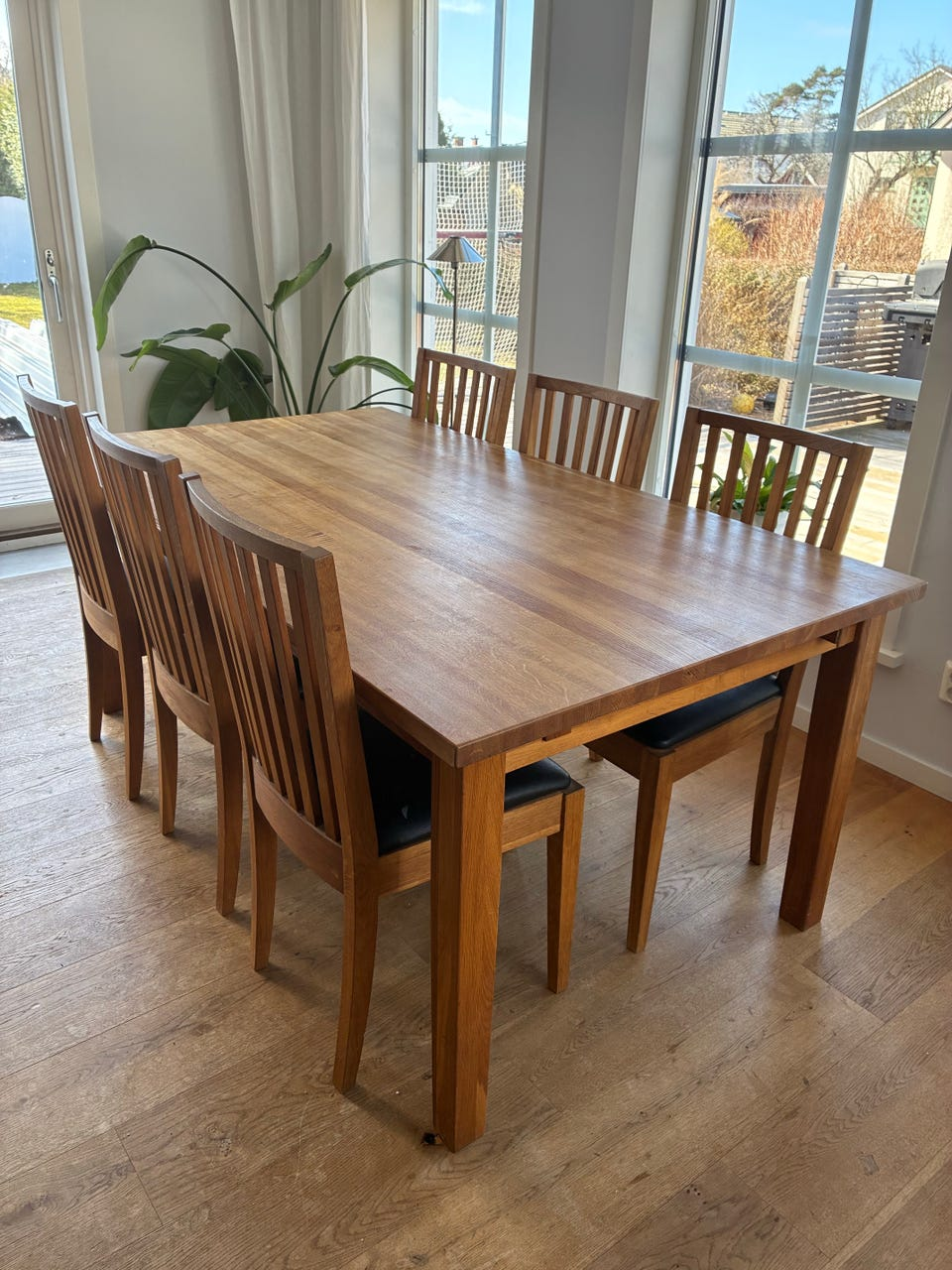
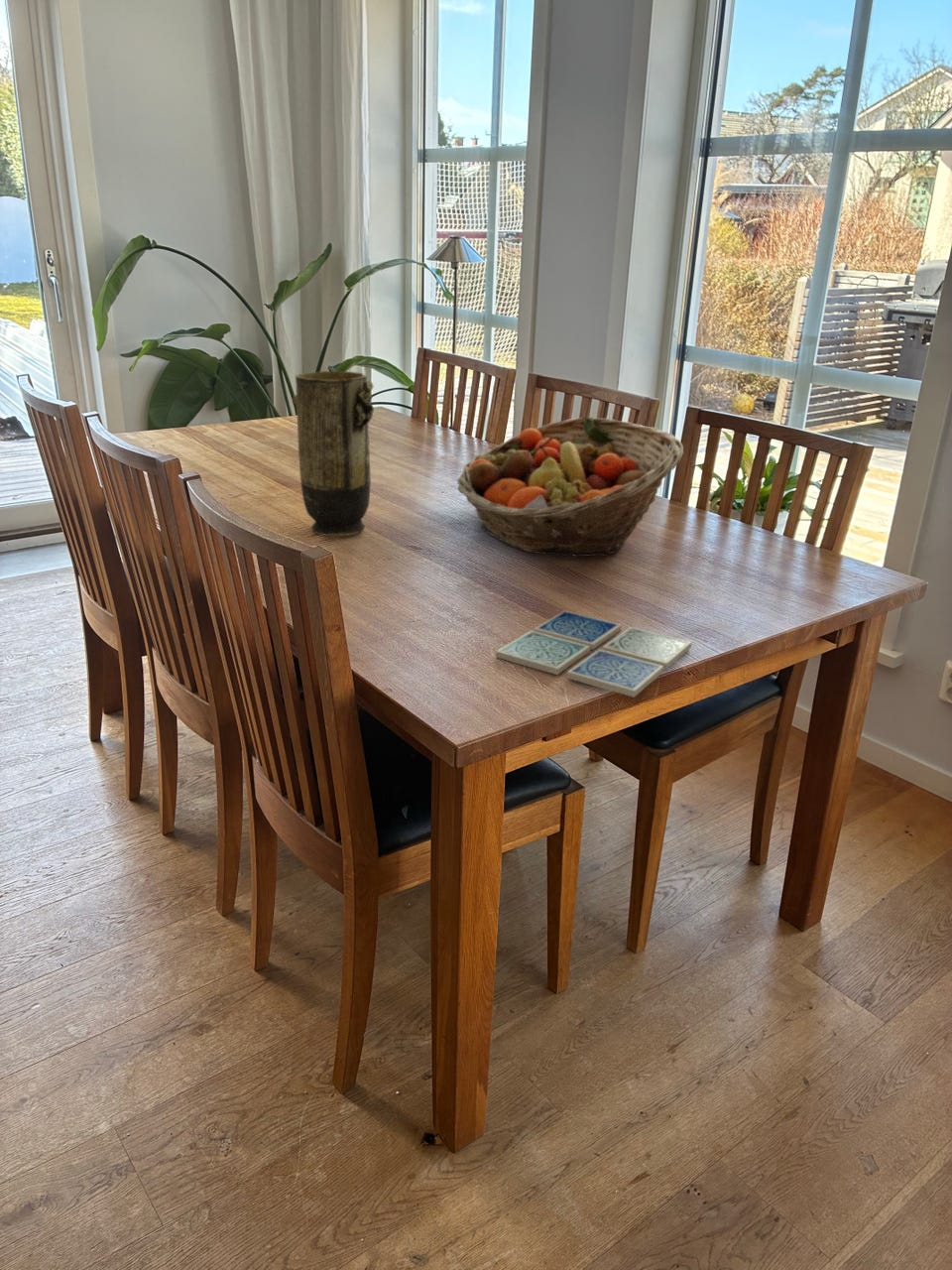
+ fruit basket [456,416,684,558]
+ drink coaster [495,609,693,699]
+ vase [292,370,375,537]
